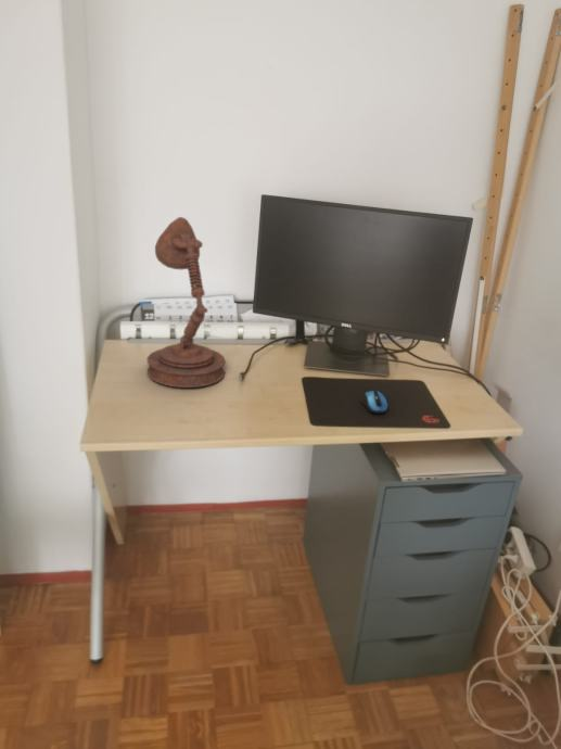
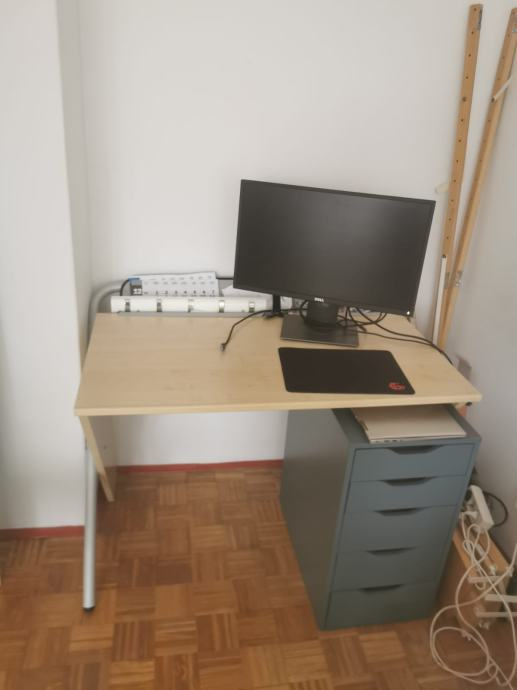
- computer mouse [359,390,388,415]
- desk lamp [146,216,227,389]
